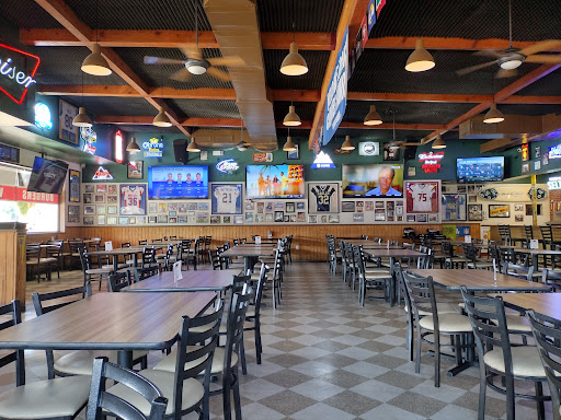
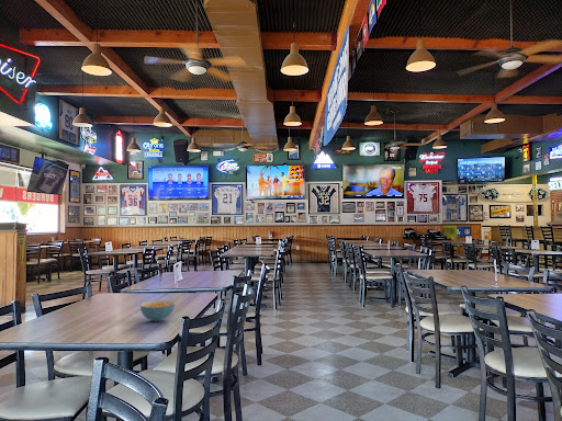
+ cereal bowl [139,299,176,322]
